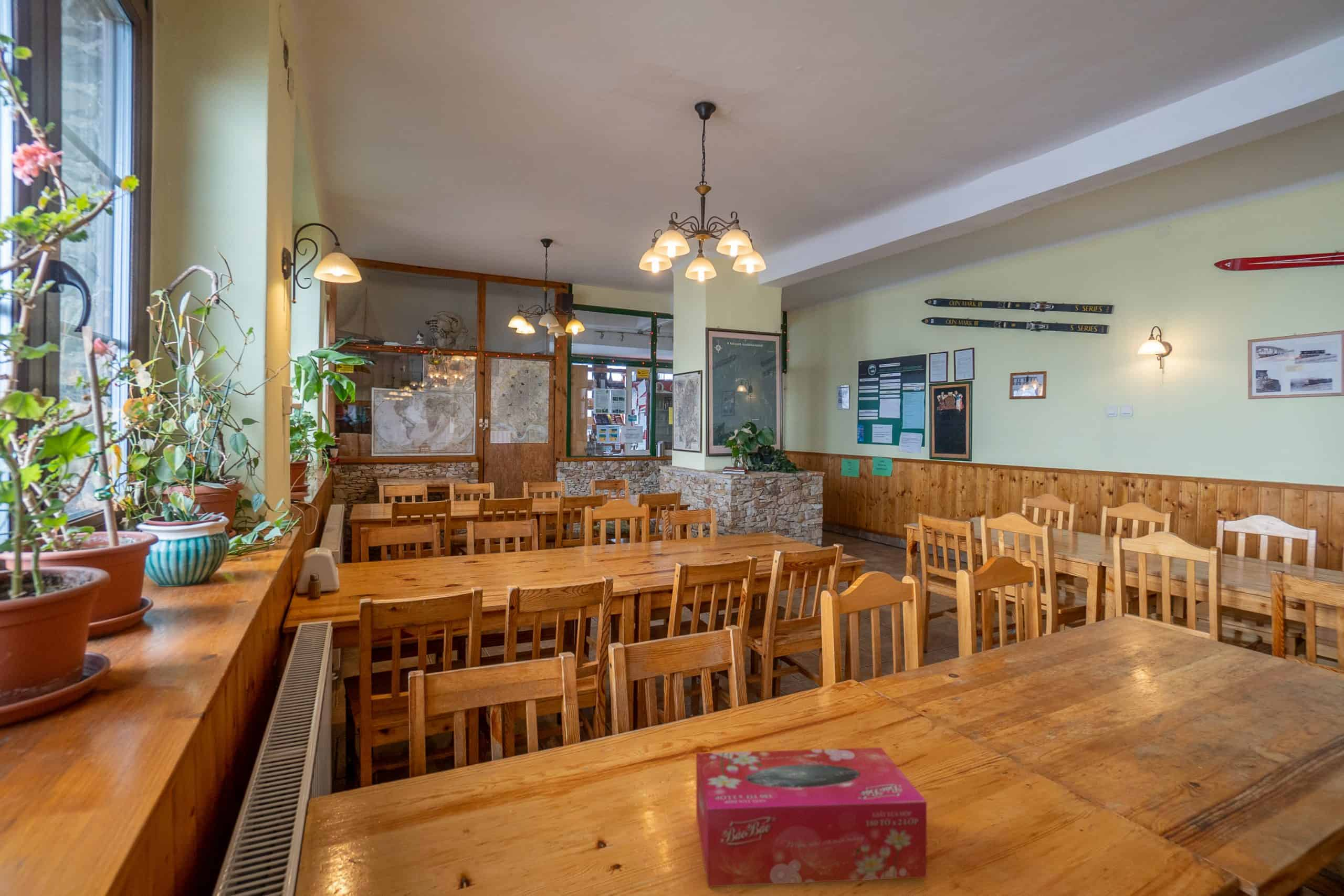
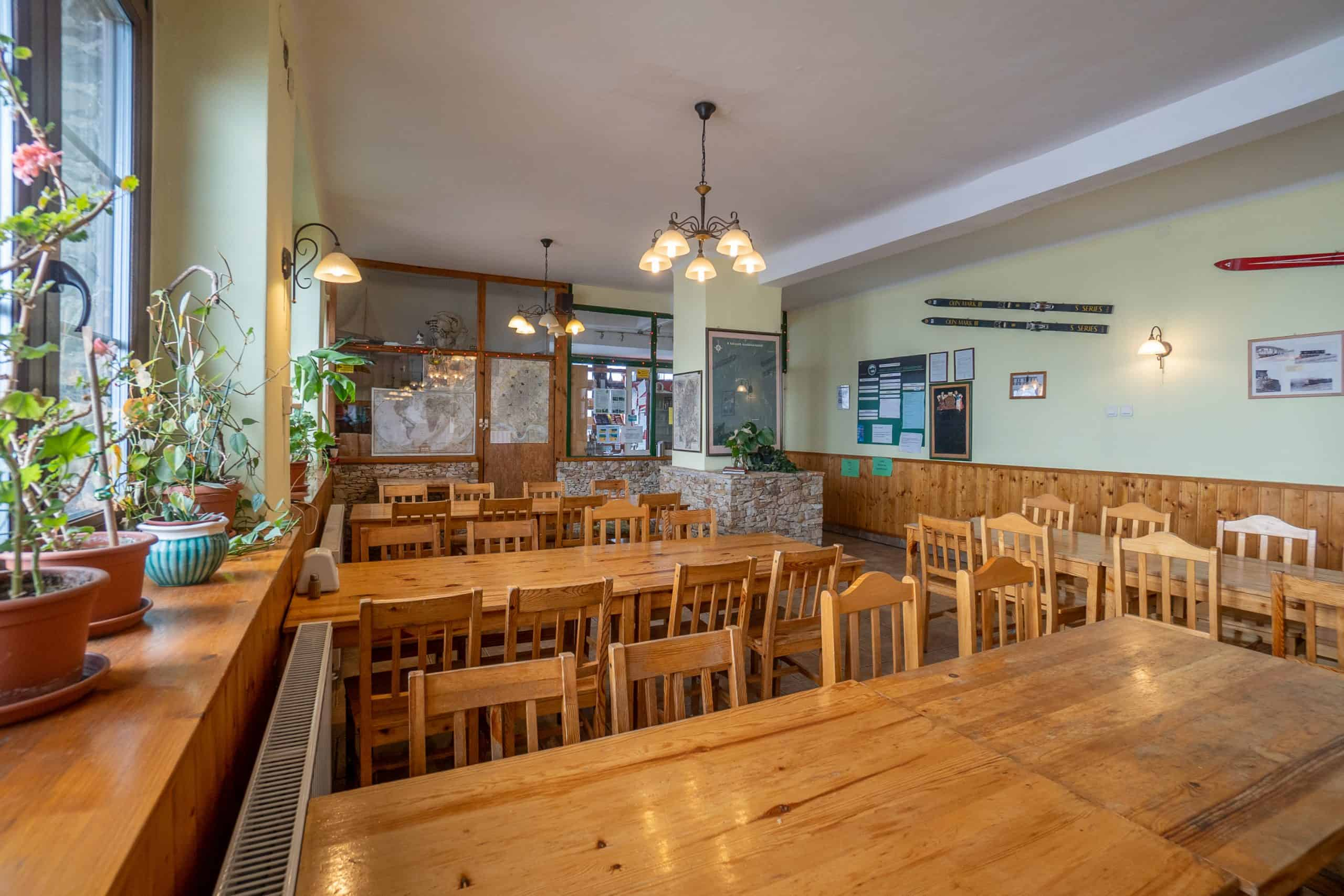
- tissue box [696,747,928,888]
